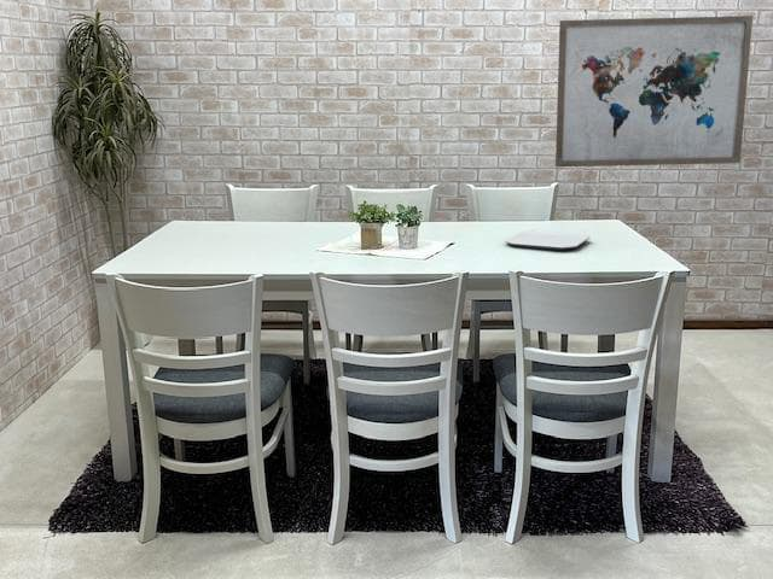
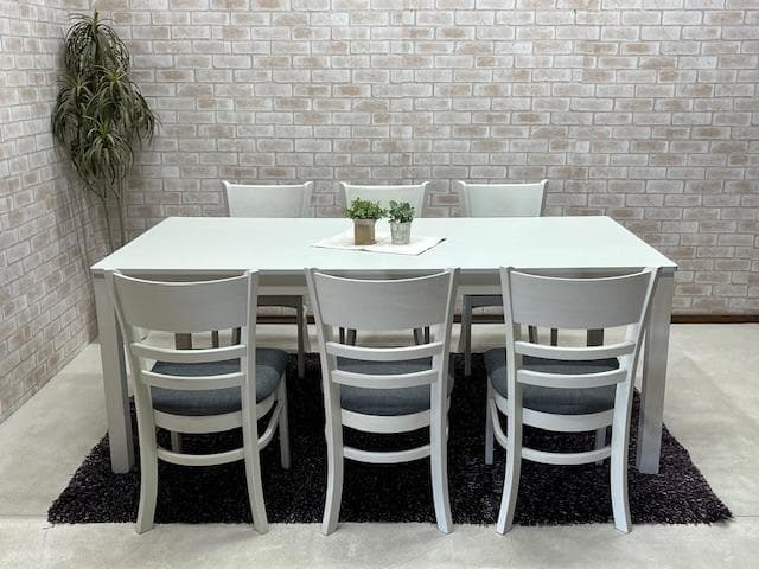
- plate [504,229,592,252]
- wall art [554,14,754,168]
